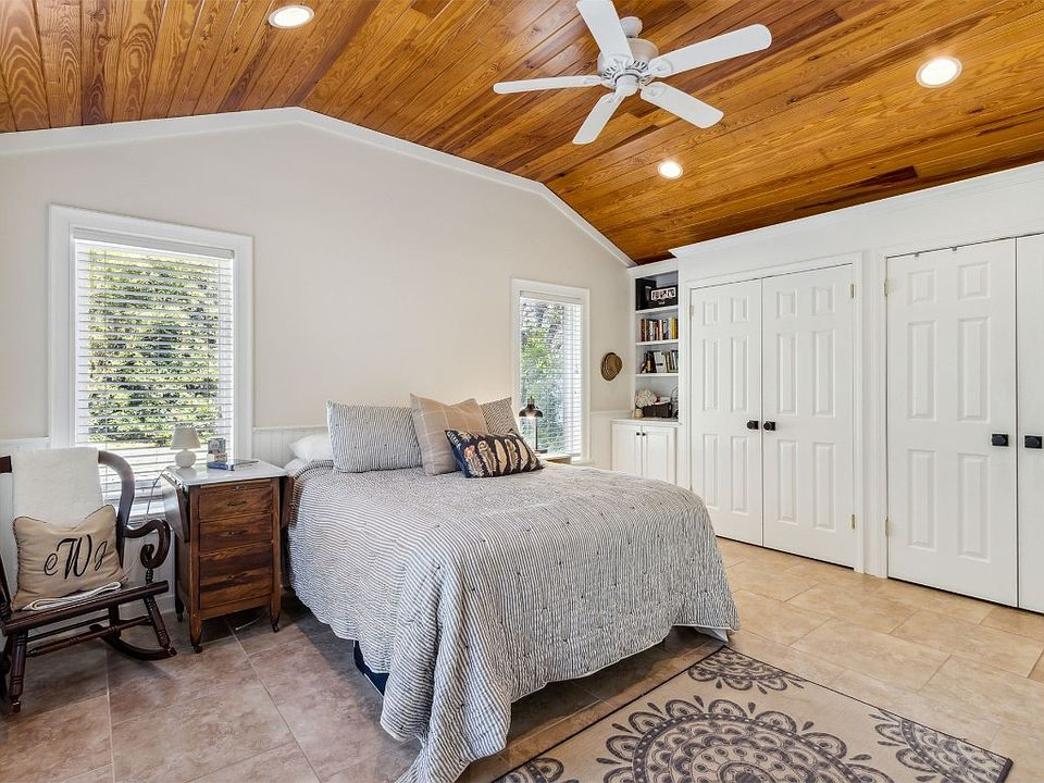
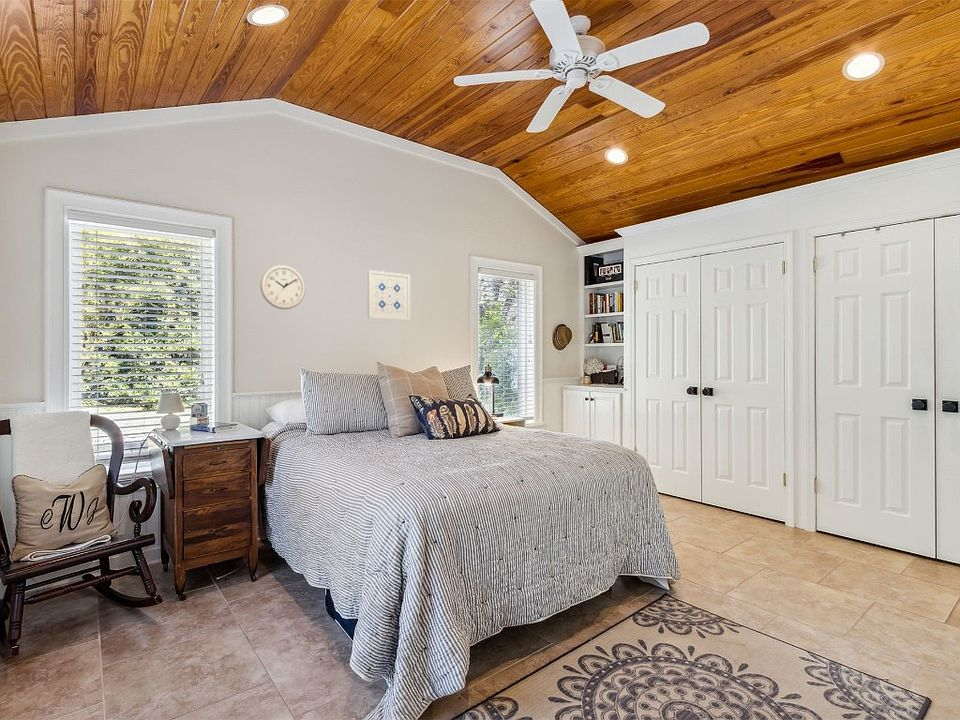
+ wall clock [259,263,307,310]
+ wall art [366,269,411,321]
